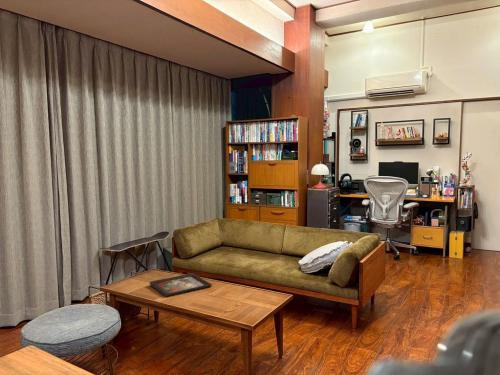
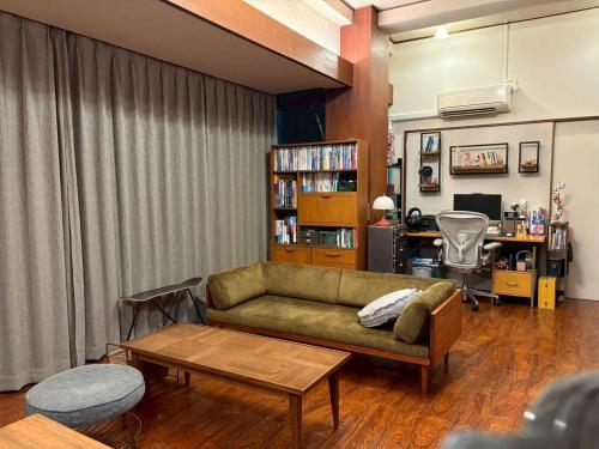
- decorative tray [149,272,213,298]
